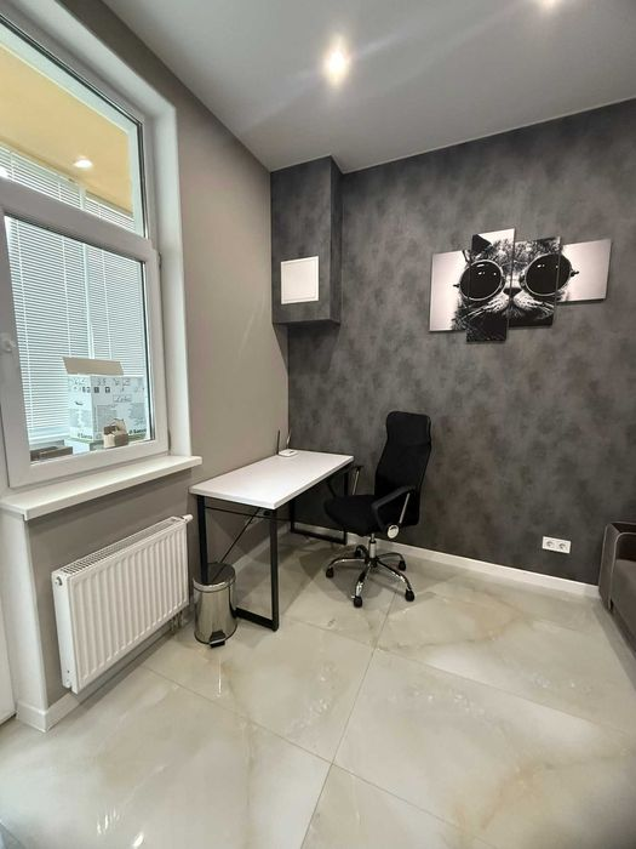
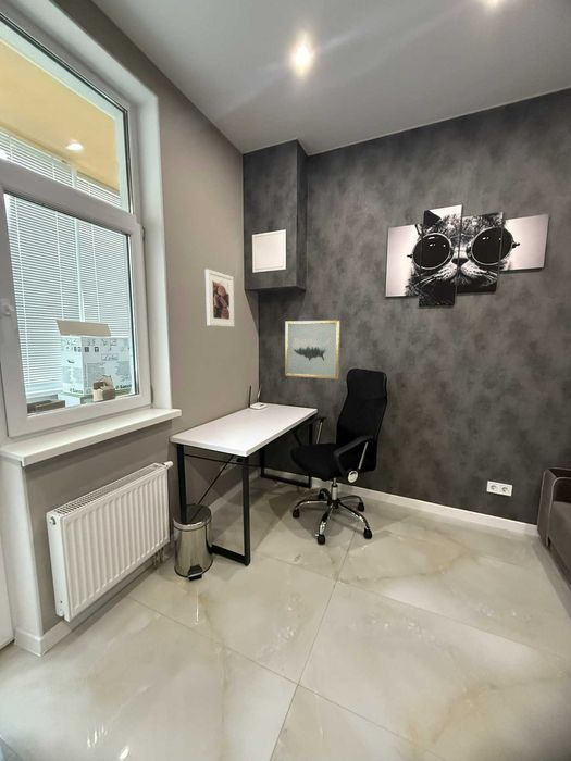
+ wall art [284,320,342,380]
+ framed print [204,269,235,328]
